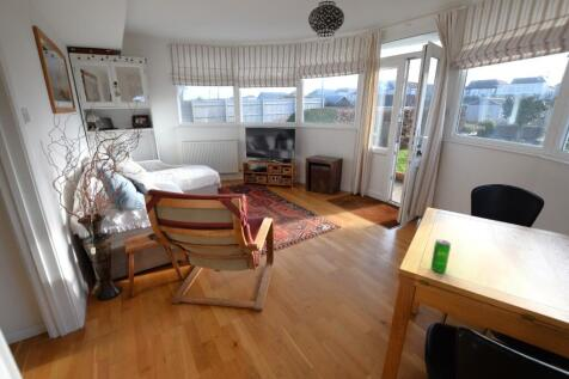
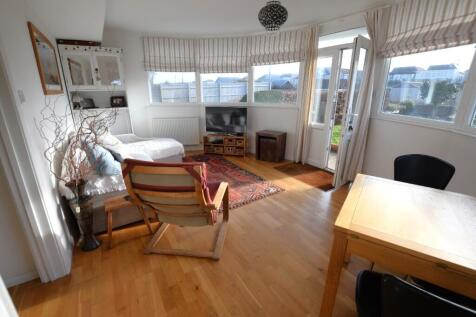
- beverage can [430,238,452,274]
